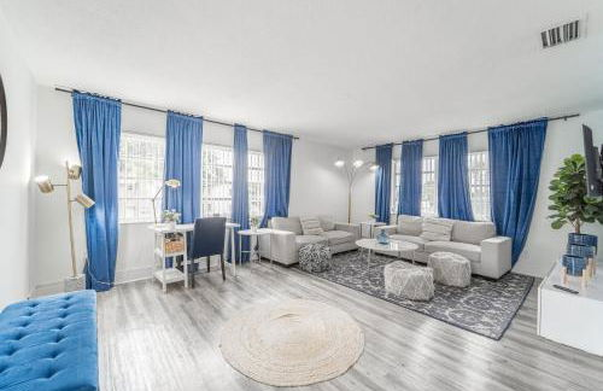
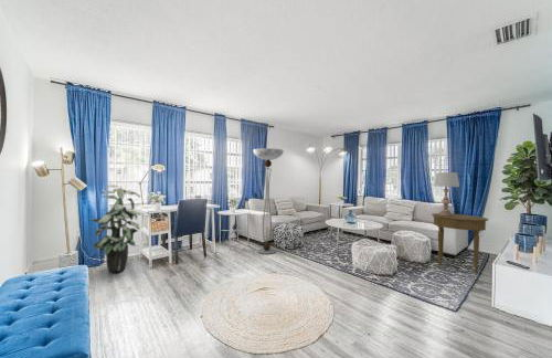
+ side table [431,212,489,274]
+ lamp [433,171,460,215]
+ floor lamp [252,147,285,255]
+ indoor plant [89,183,141,273]
